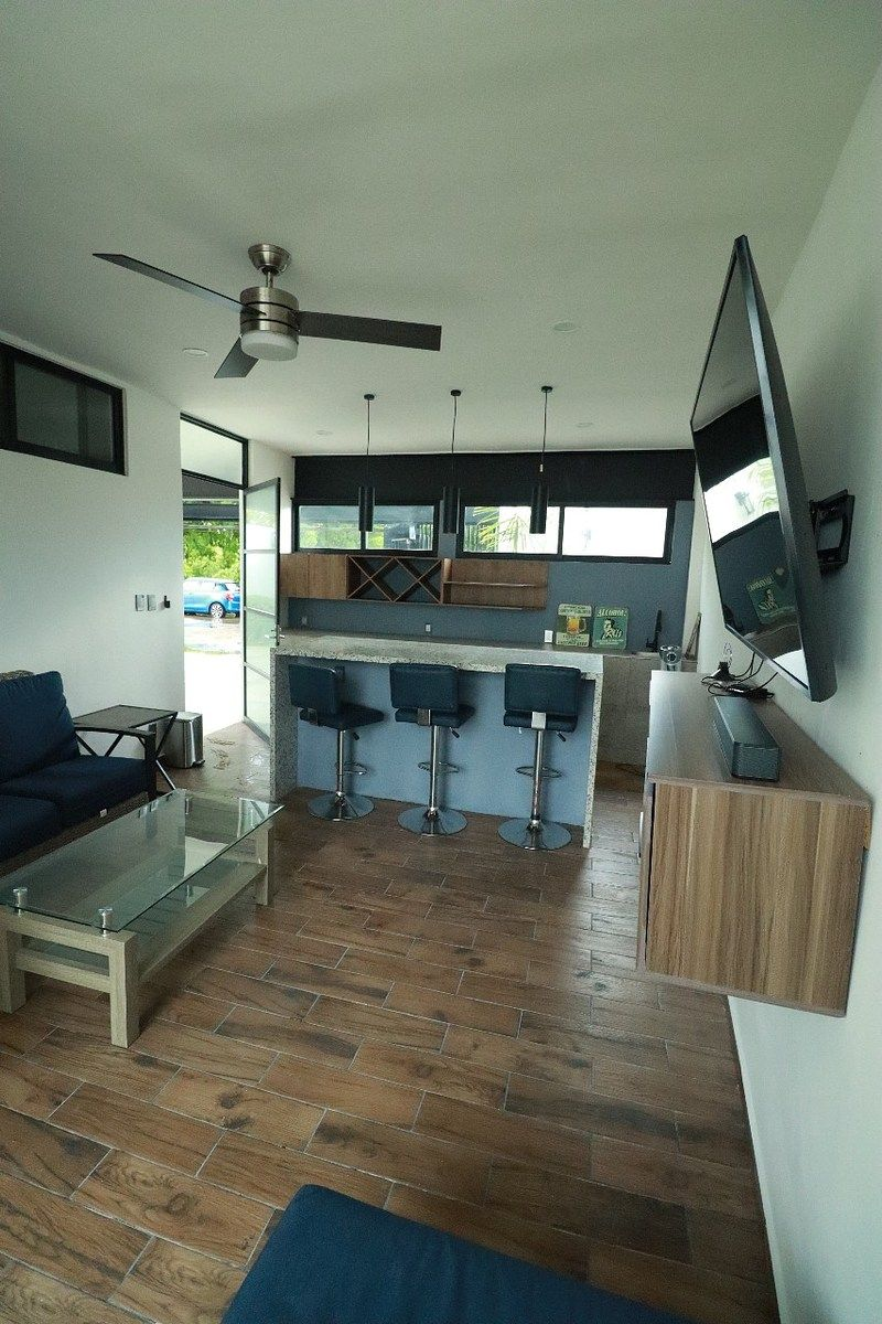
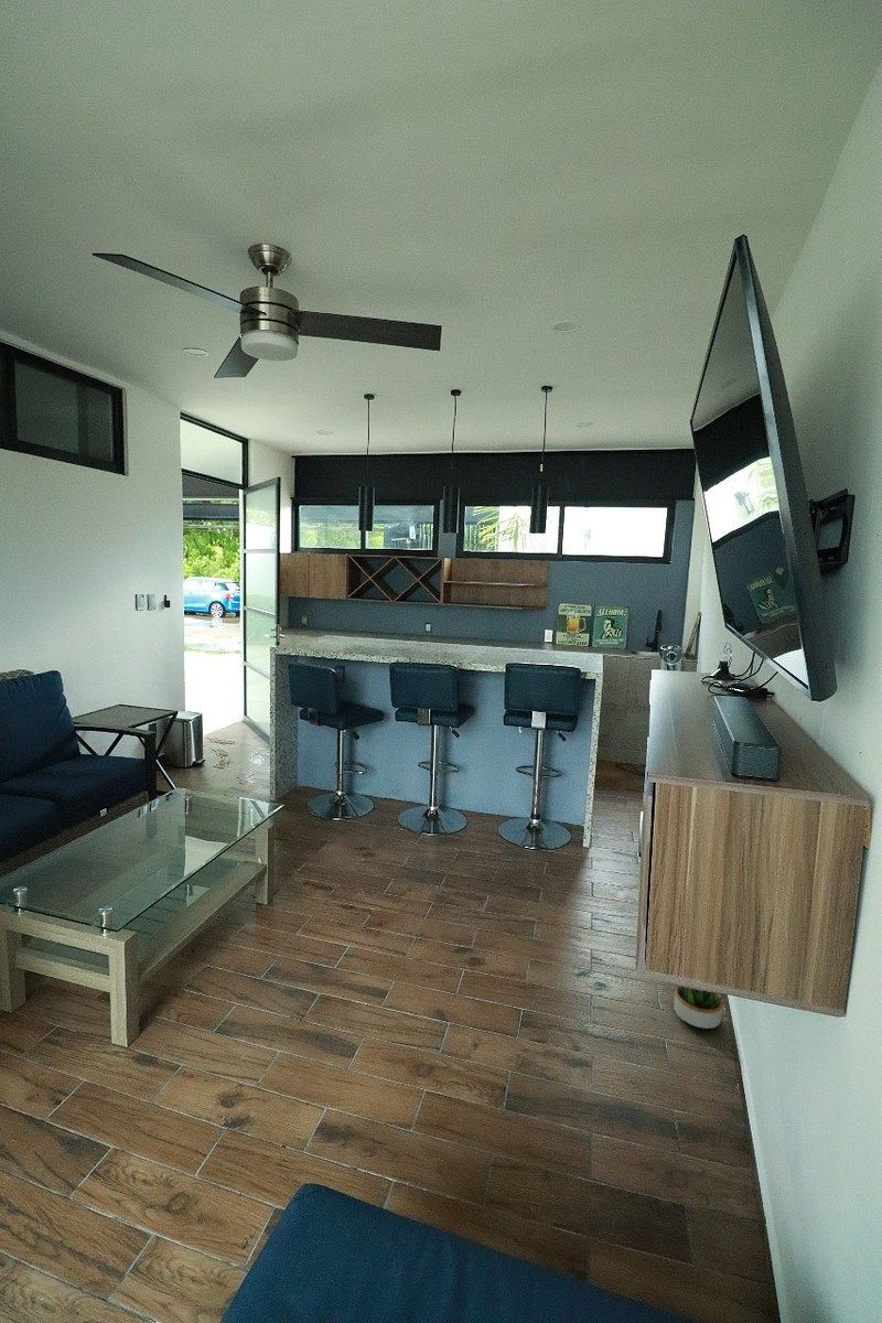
+ potted plant [673,986,725,1030]
